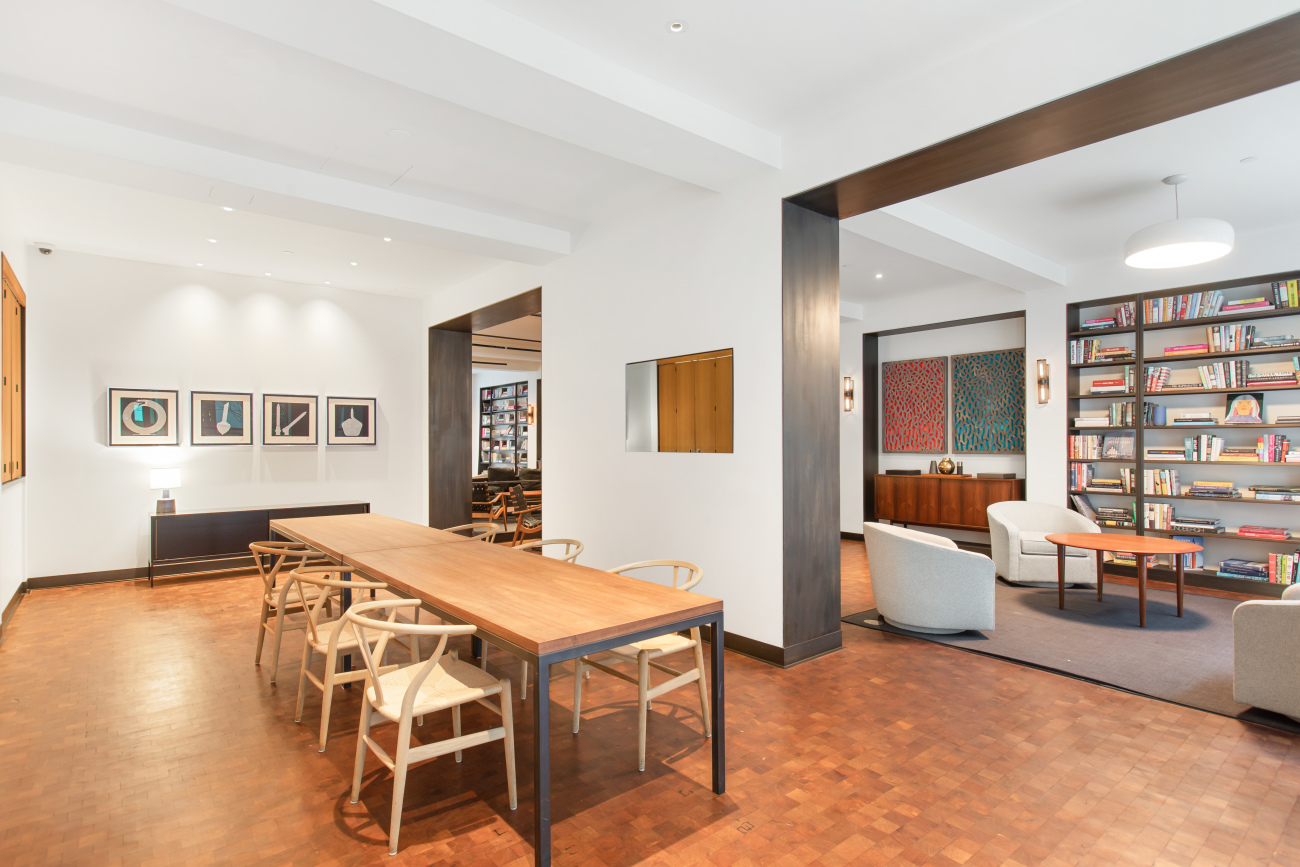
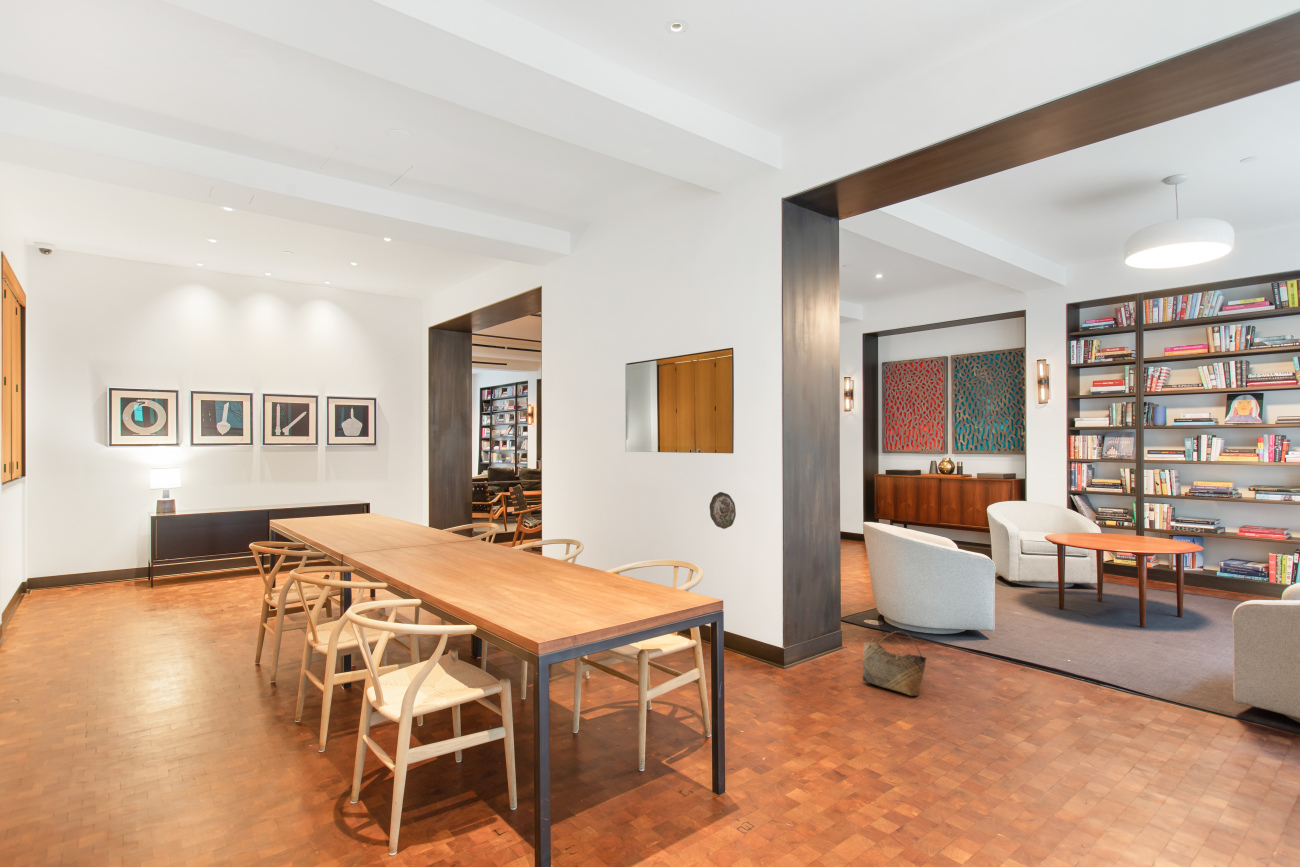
+ decorative plate [709,491,737,530]
+ basket [862,630,928,697]
